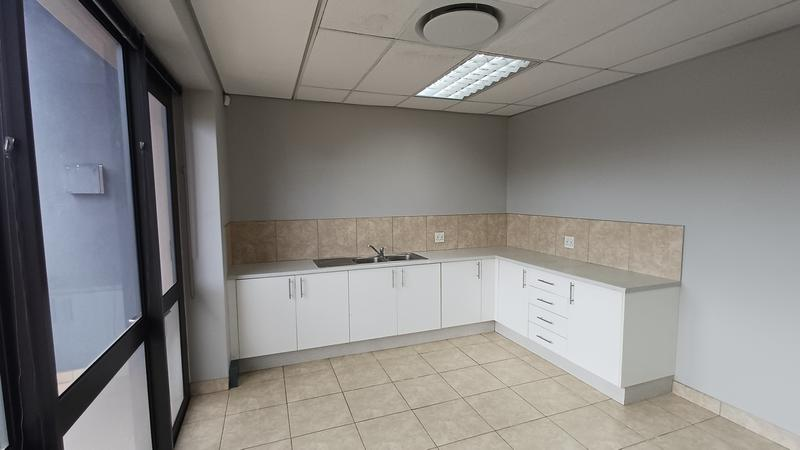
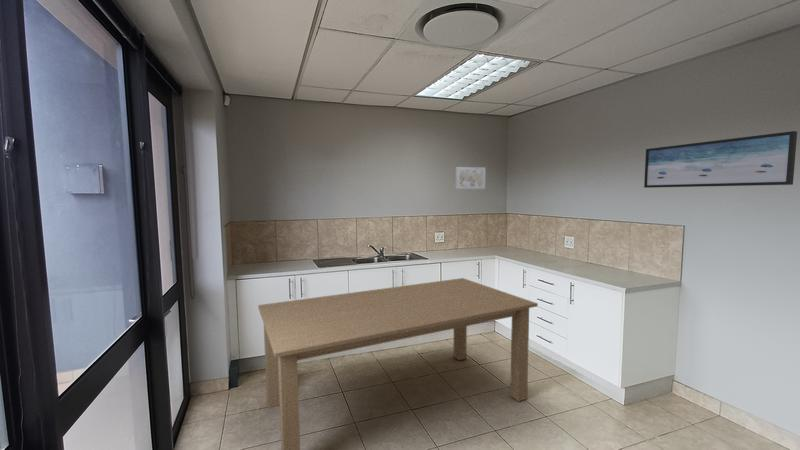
+ wall art [643,130,798,189]
+ wall art [455,166,487,190]
+ dining table [257,277,539,450]
